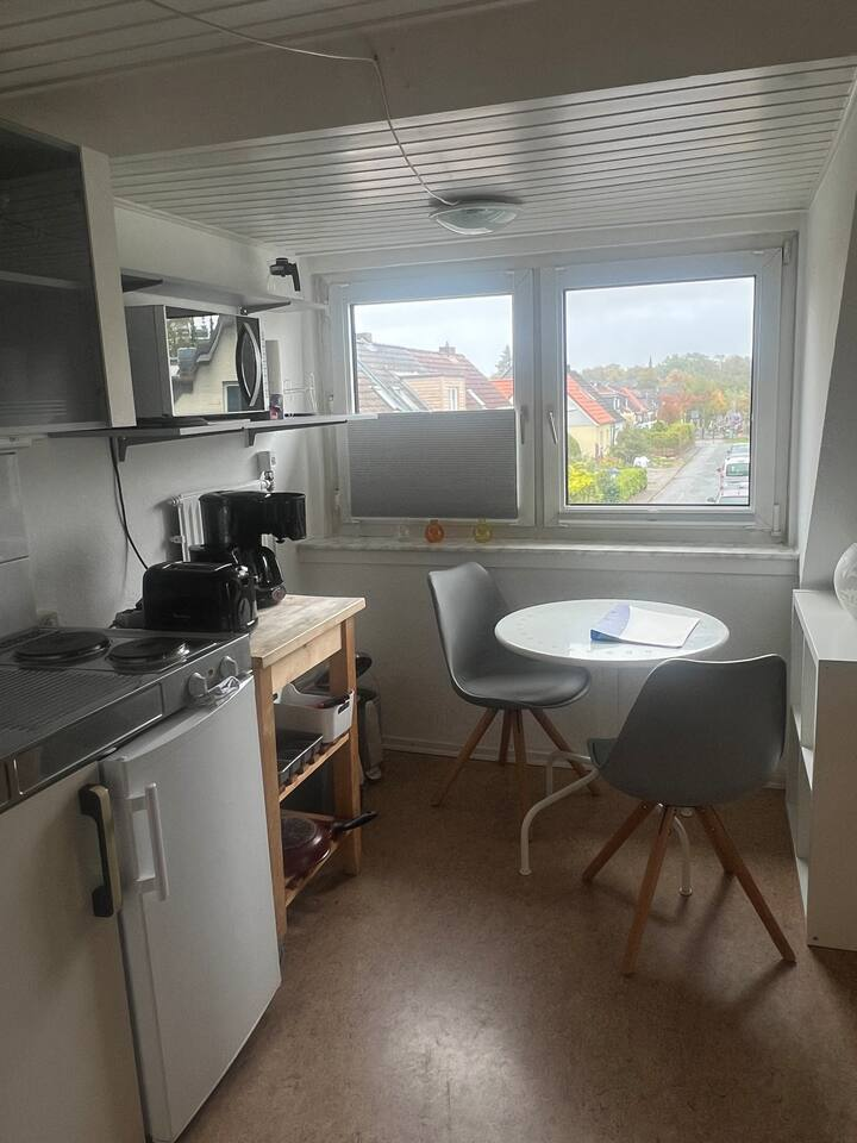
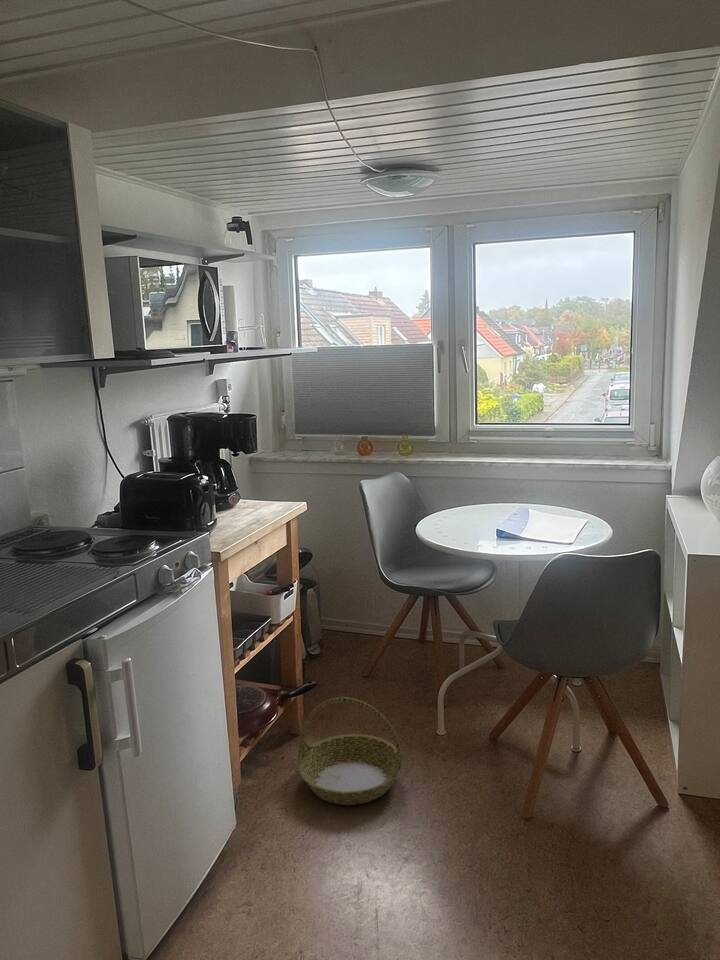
+ basket [297,696,404,806]
